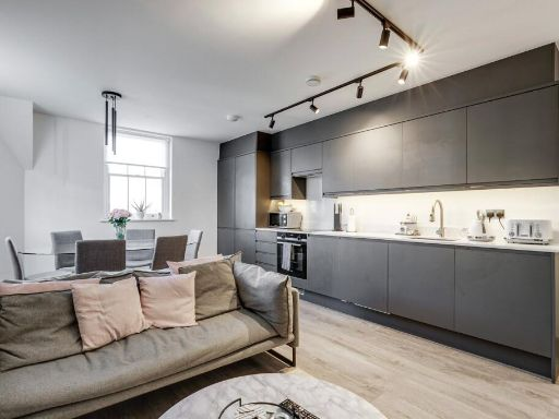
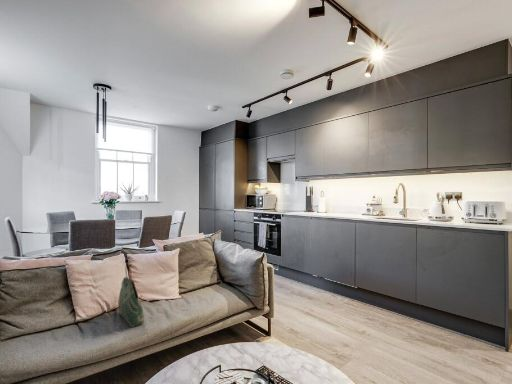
+ tote bag [117,262,145,328]
